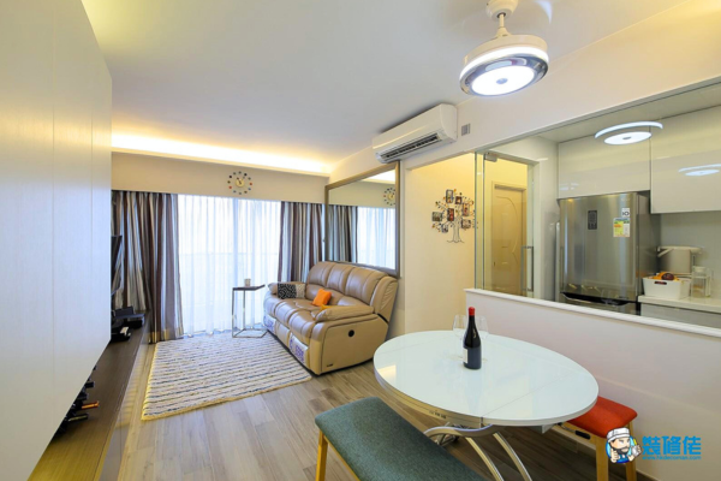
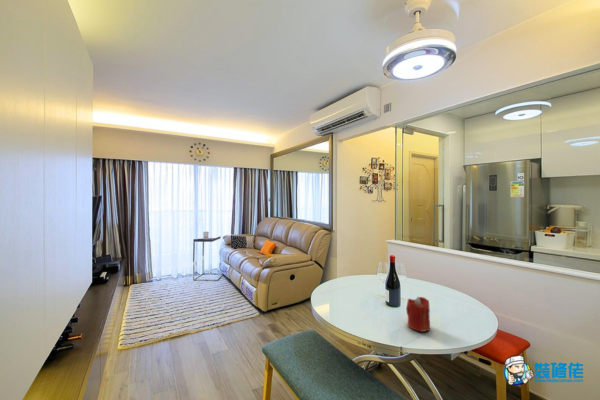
+ candle [405,296,431,333]
